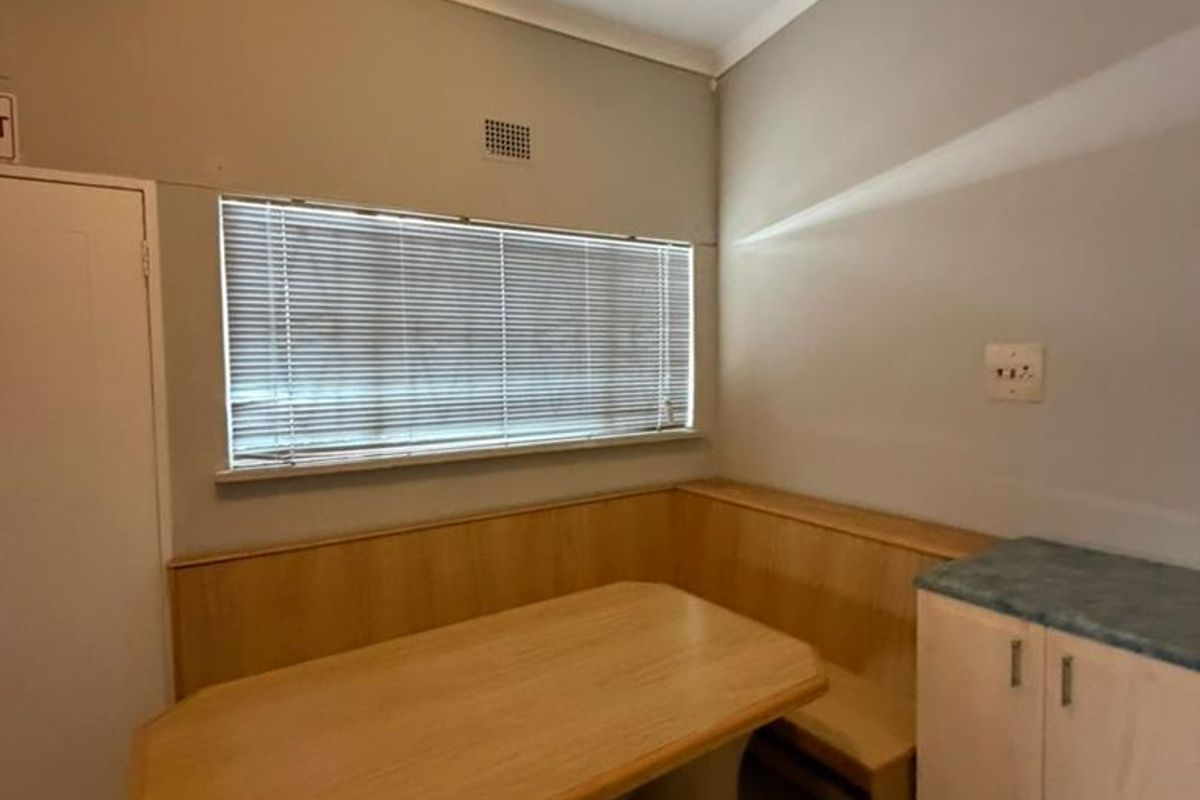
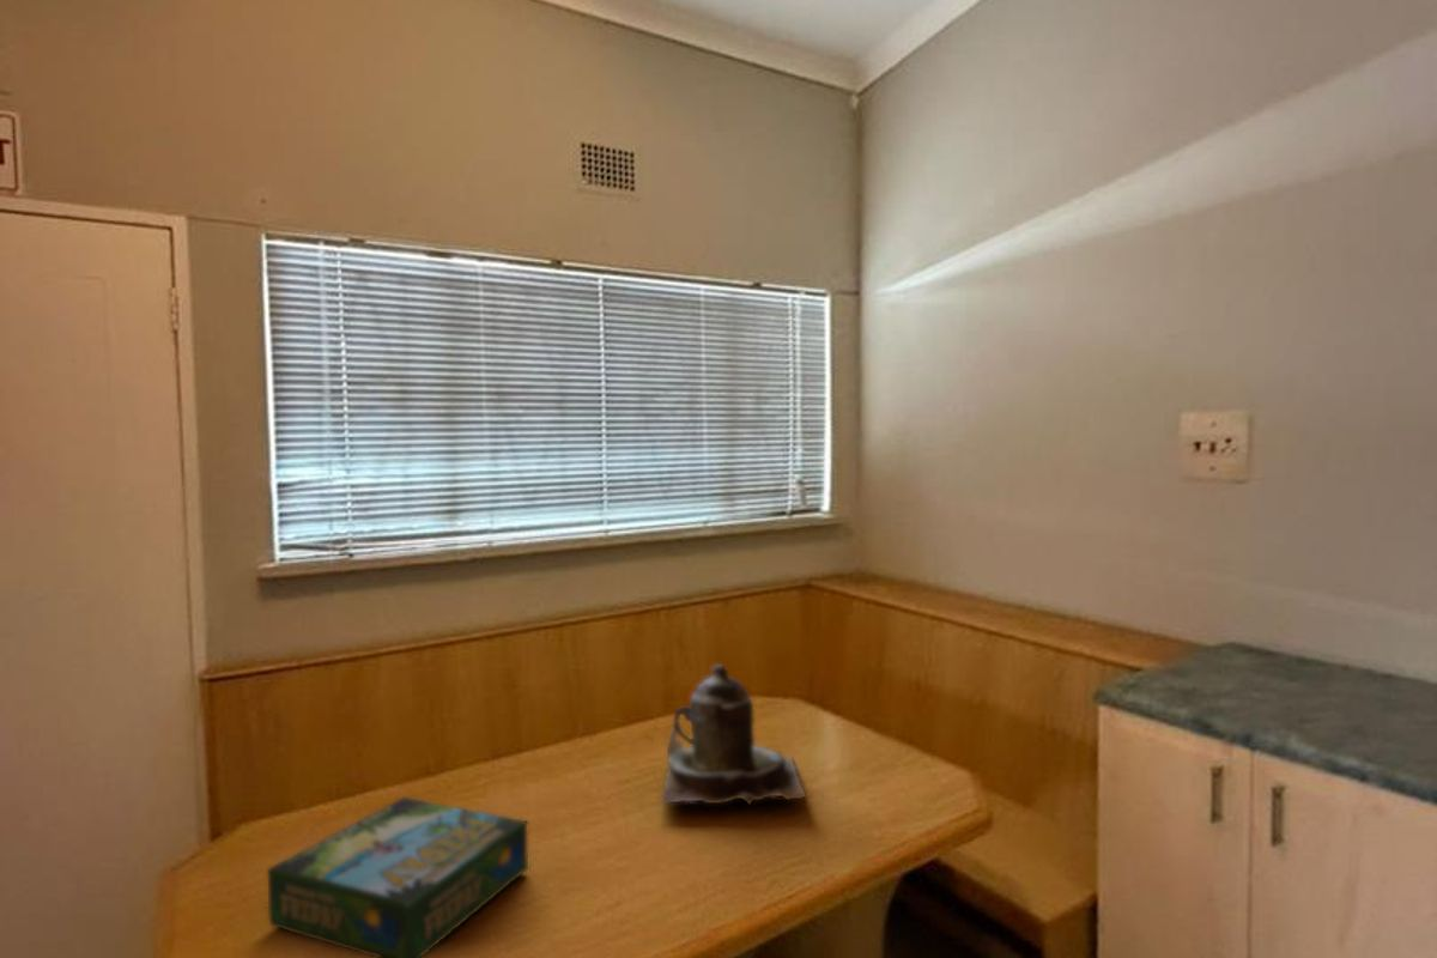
+ board game [266,795,529,958]
+ teapot [661,663,807,806]
